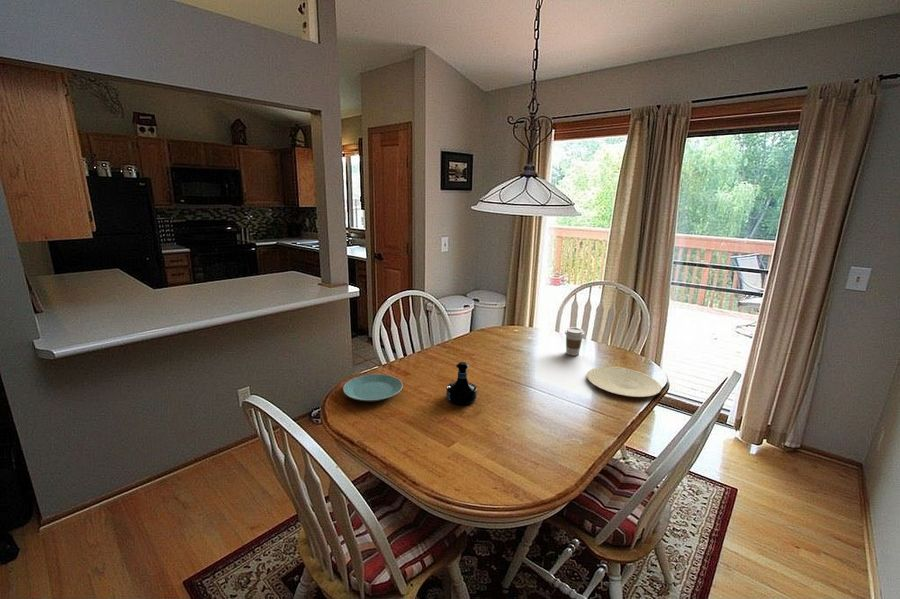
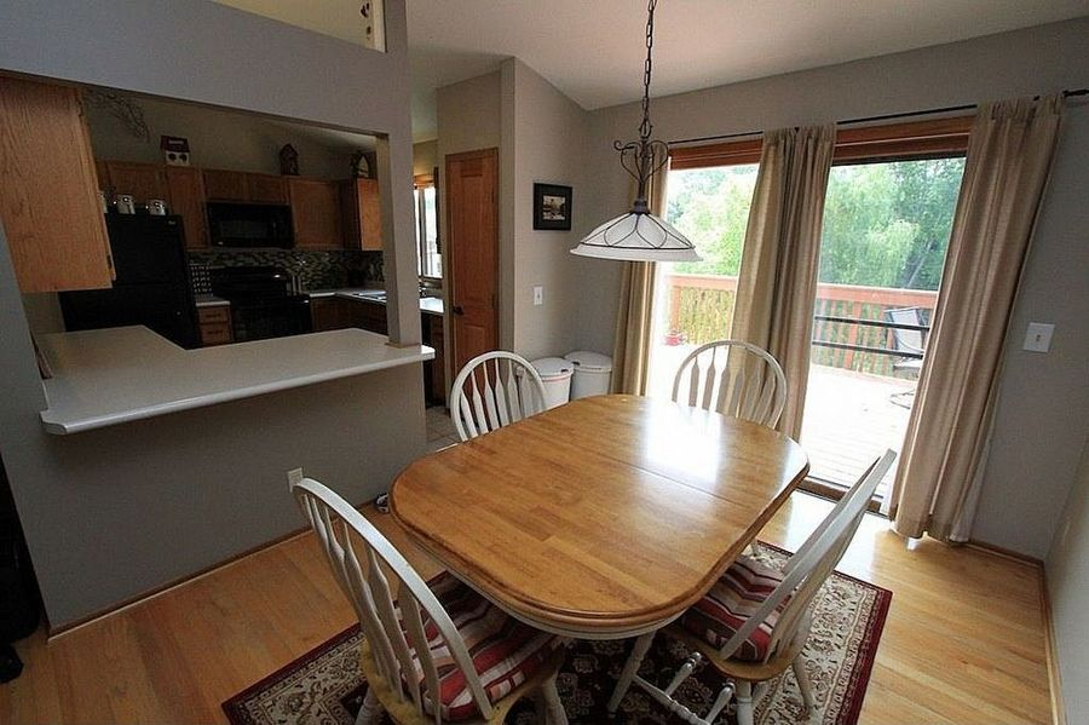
- plate [586,366,662,398]
- coffee cup [564,326,585,357]
- plate [342,373,404,403]
- tequila bottle [445,361,478,406]
